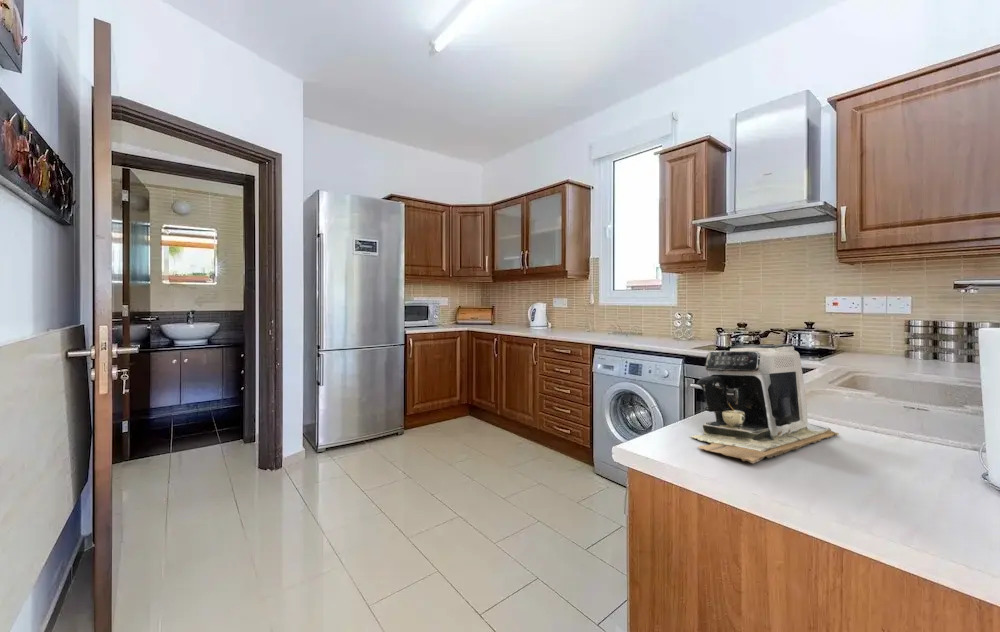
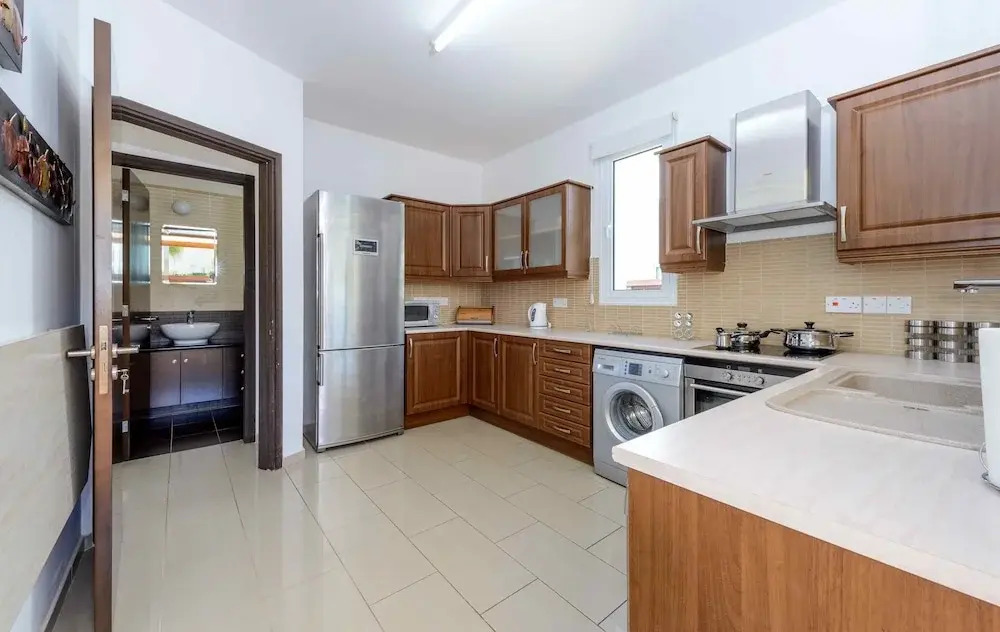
- coffee maker [689,343,840,465]
